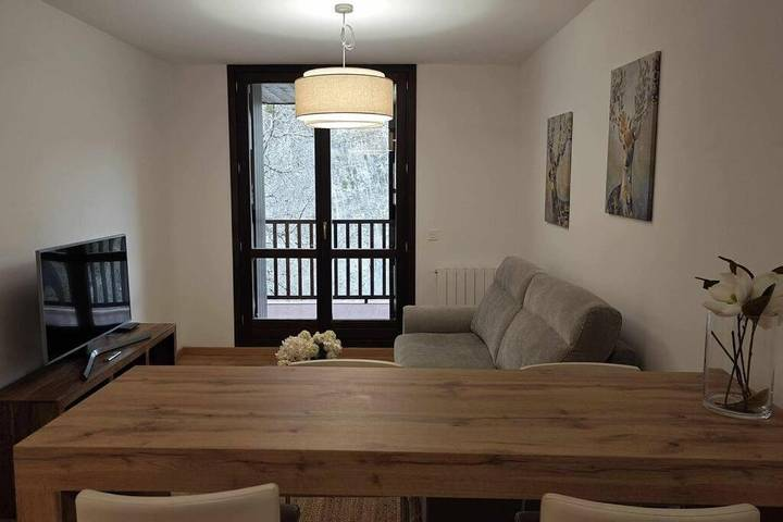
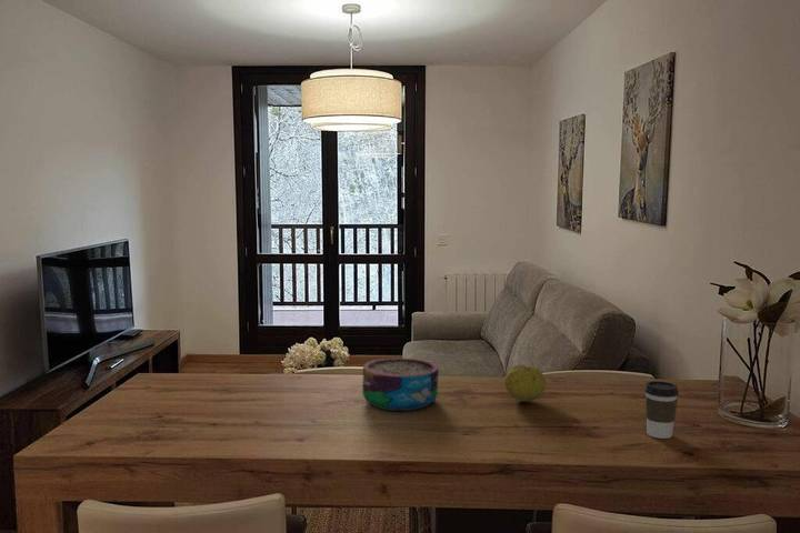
+ coffee cup [643,380,680,440]
+ fruit [503,363,547,403]
+ bowl [361,356,440,412]
